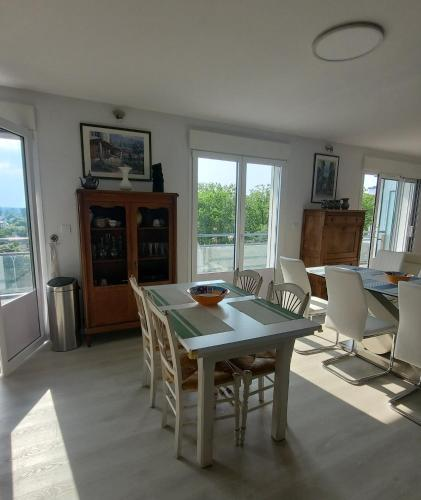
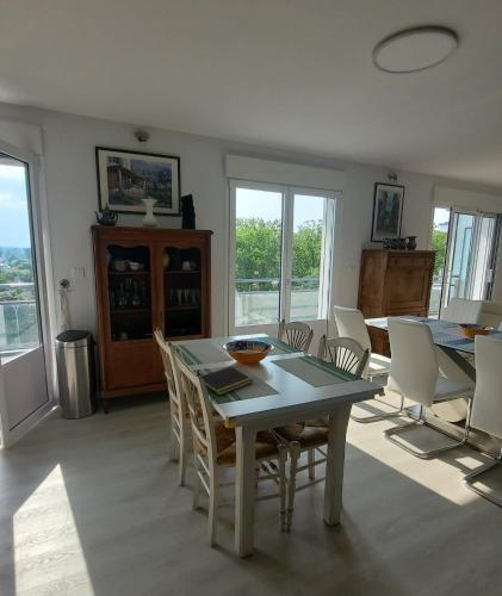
+ notepad [200,366,254,397]
